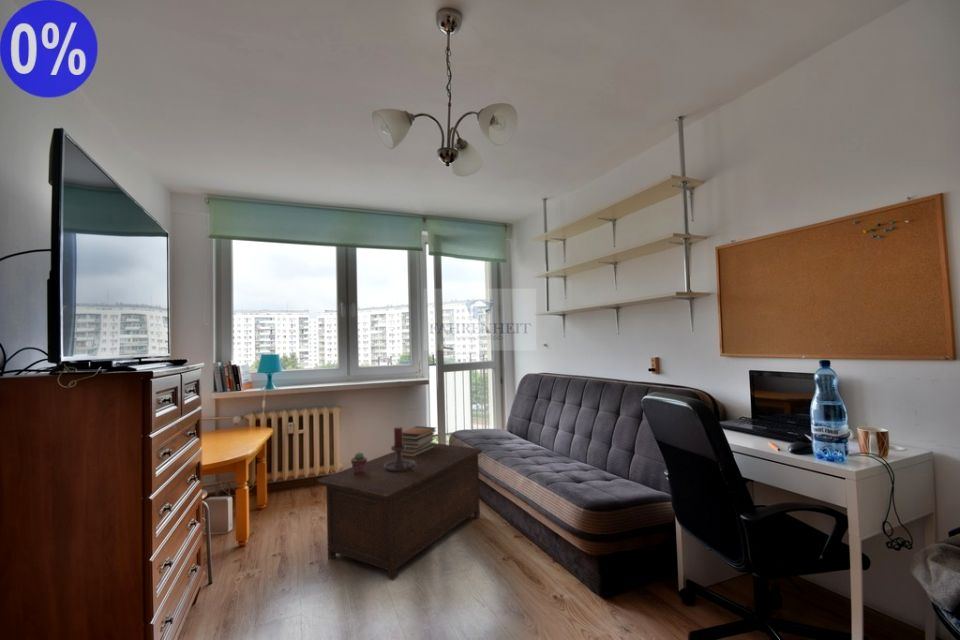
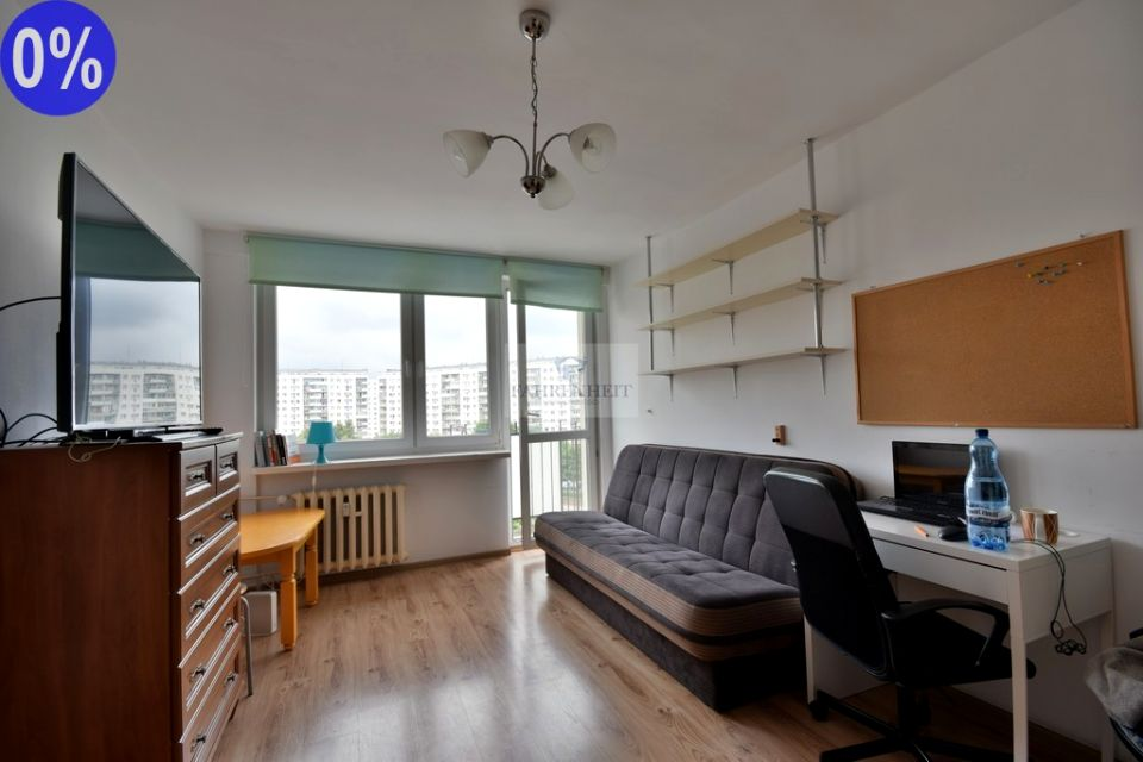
- potted succulent [350,451,368,475]
- candle holder [384,426,416,471]
- cabinet [317,442,483,582]
- book stack [395,425,437,457]
